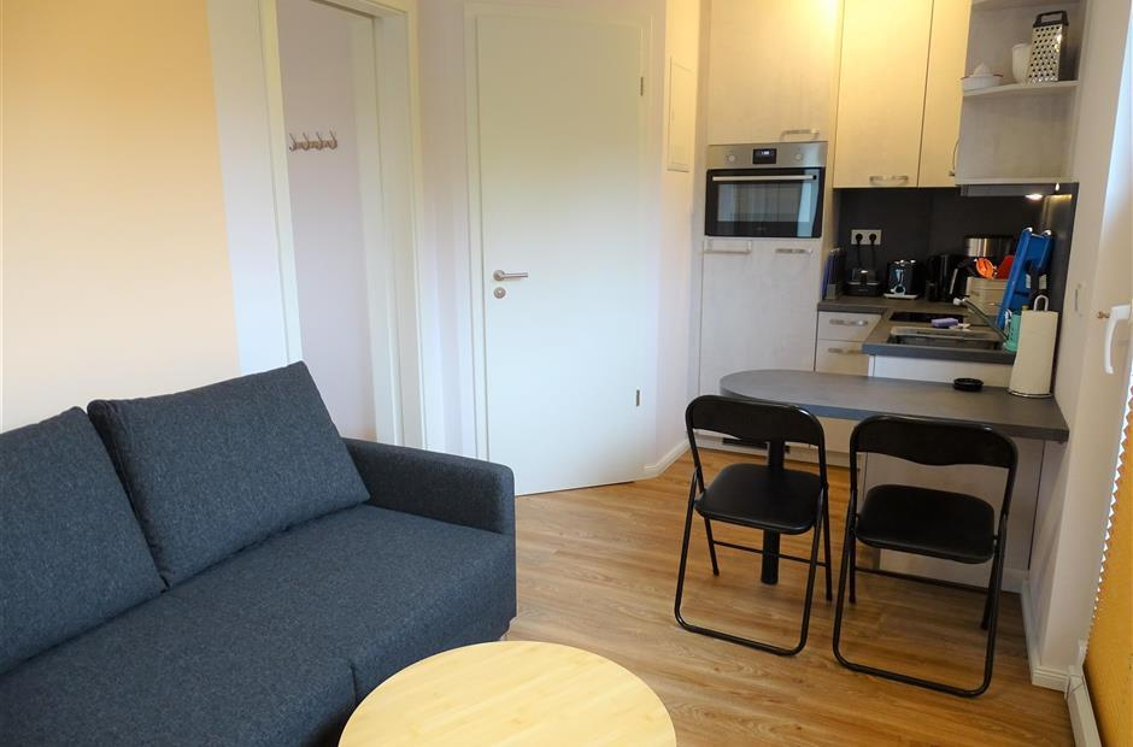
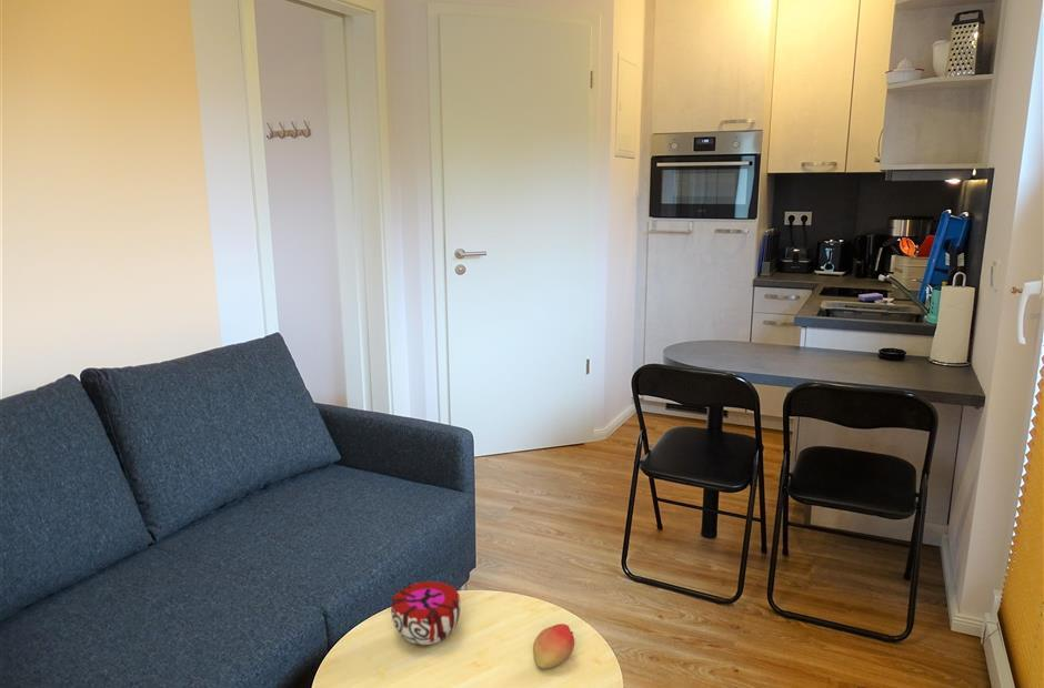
+ decorative bowl [390,580,462,646]
+ fruit [532,623,575,670]
